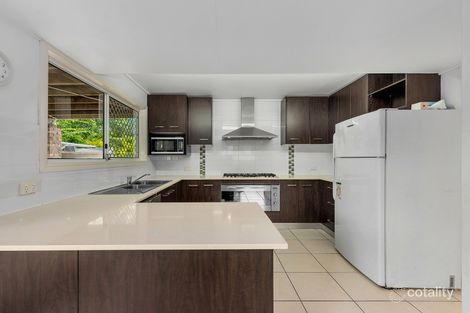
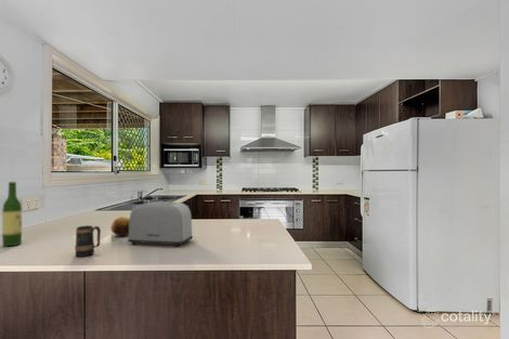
+ fruit [109,216,130,237]
+ wine bottle [1,181,23,247]
+ mug [74,224,102,258]
+ toaster [127,200,194,248]
